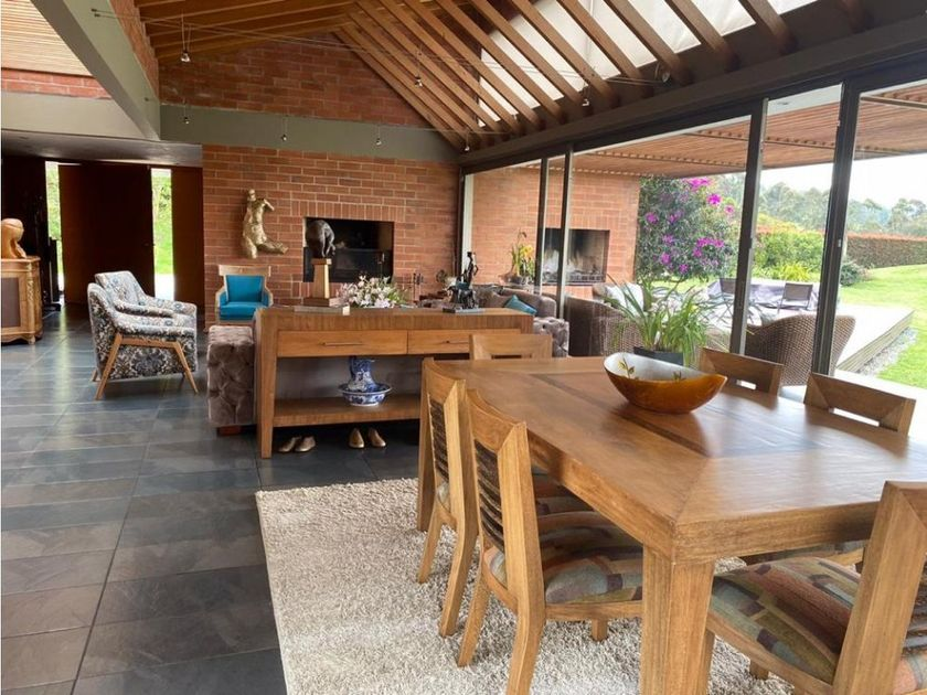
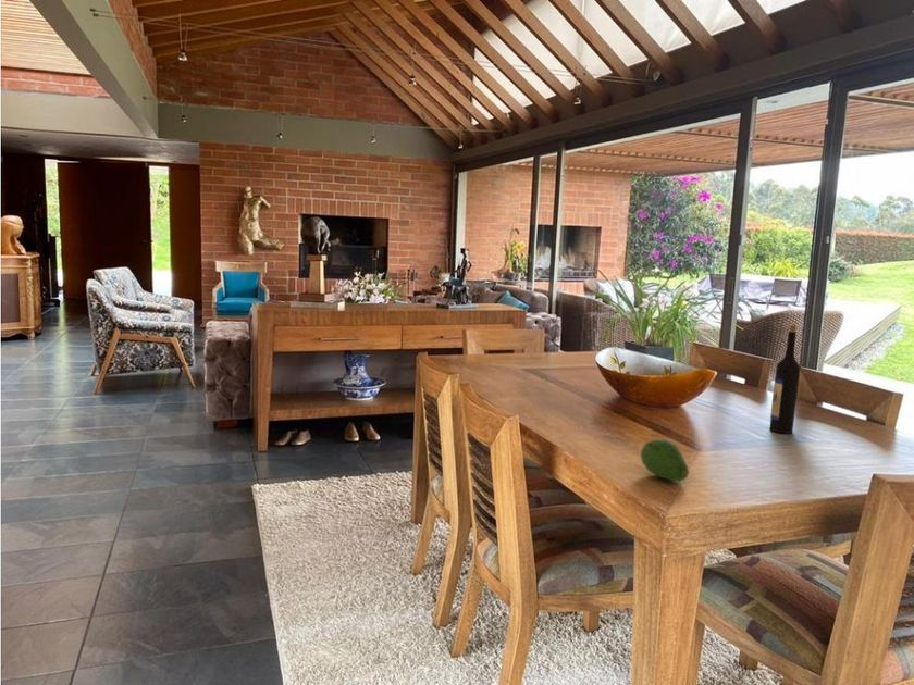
+ fruit [640,437,690,482]
+ wine bottle [768,324,801,435]
